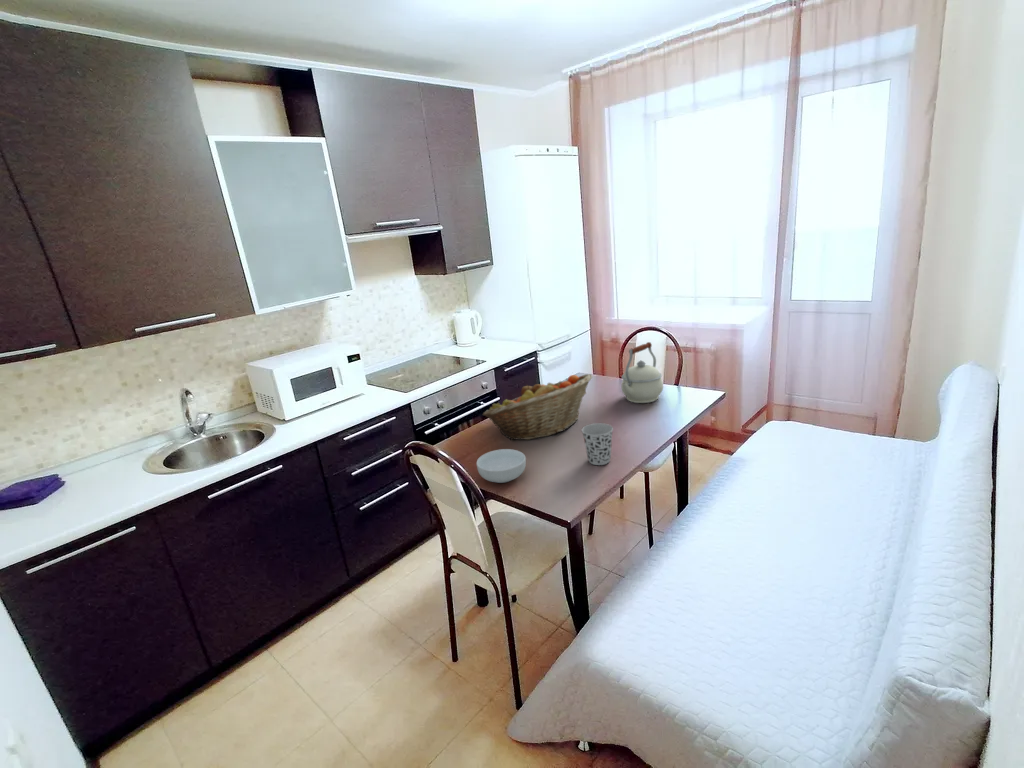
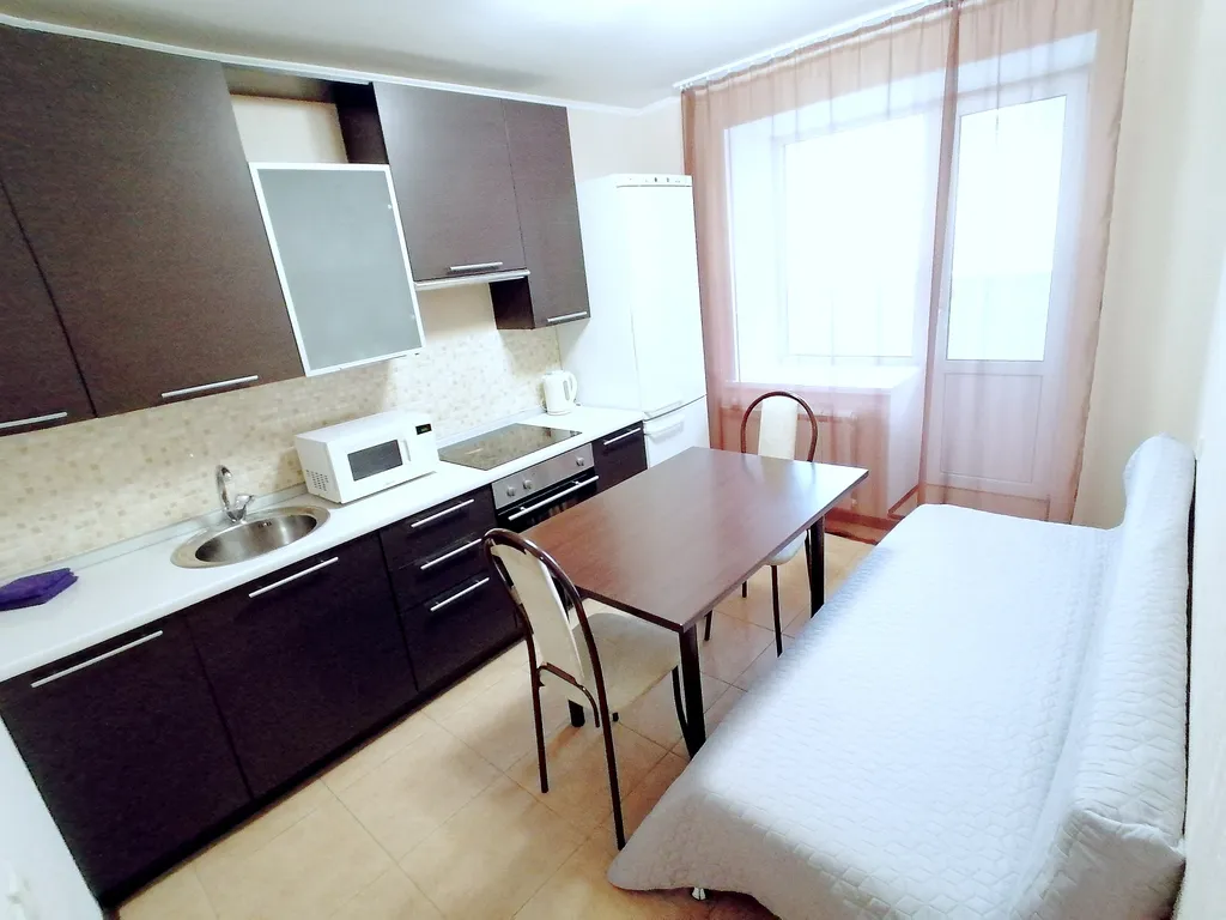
- cup [581,422,614,466]
- cereal bowl [476,448,527,484]
- fruit basket [482,373,593,441]
- kettle [620,341,664,404]
